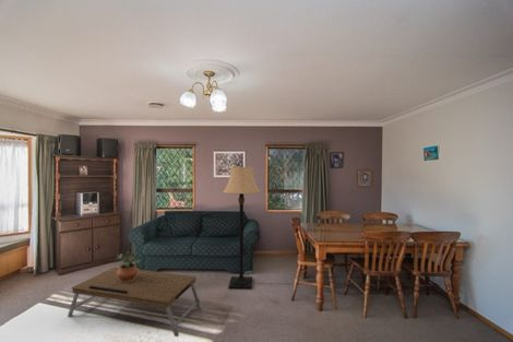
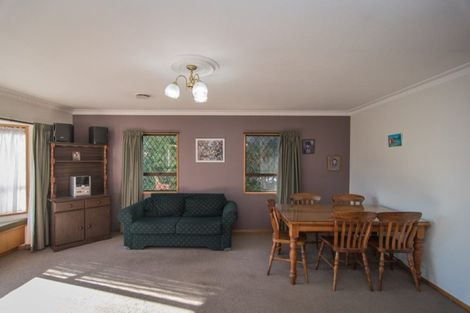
- coffee table [67,266,203,338]
- potted plant [116,250,143,282]
- lamp [223,166,261,290]
